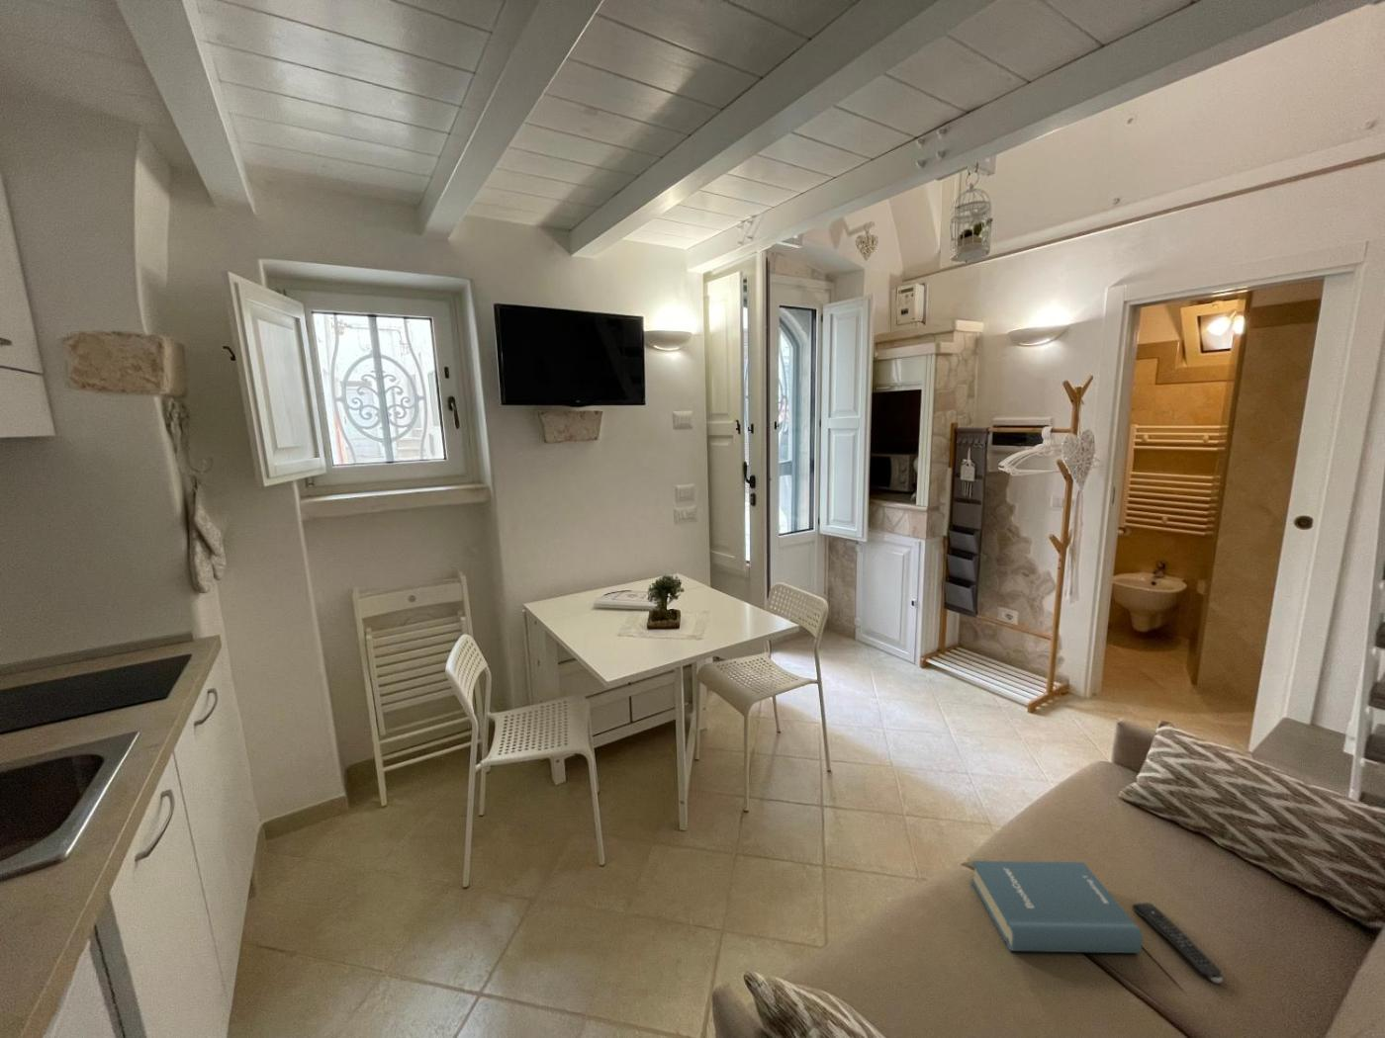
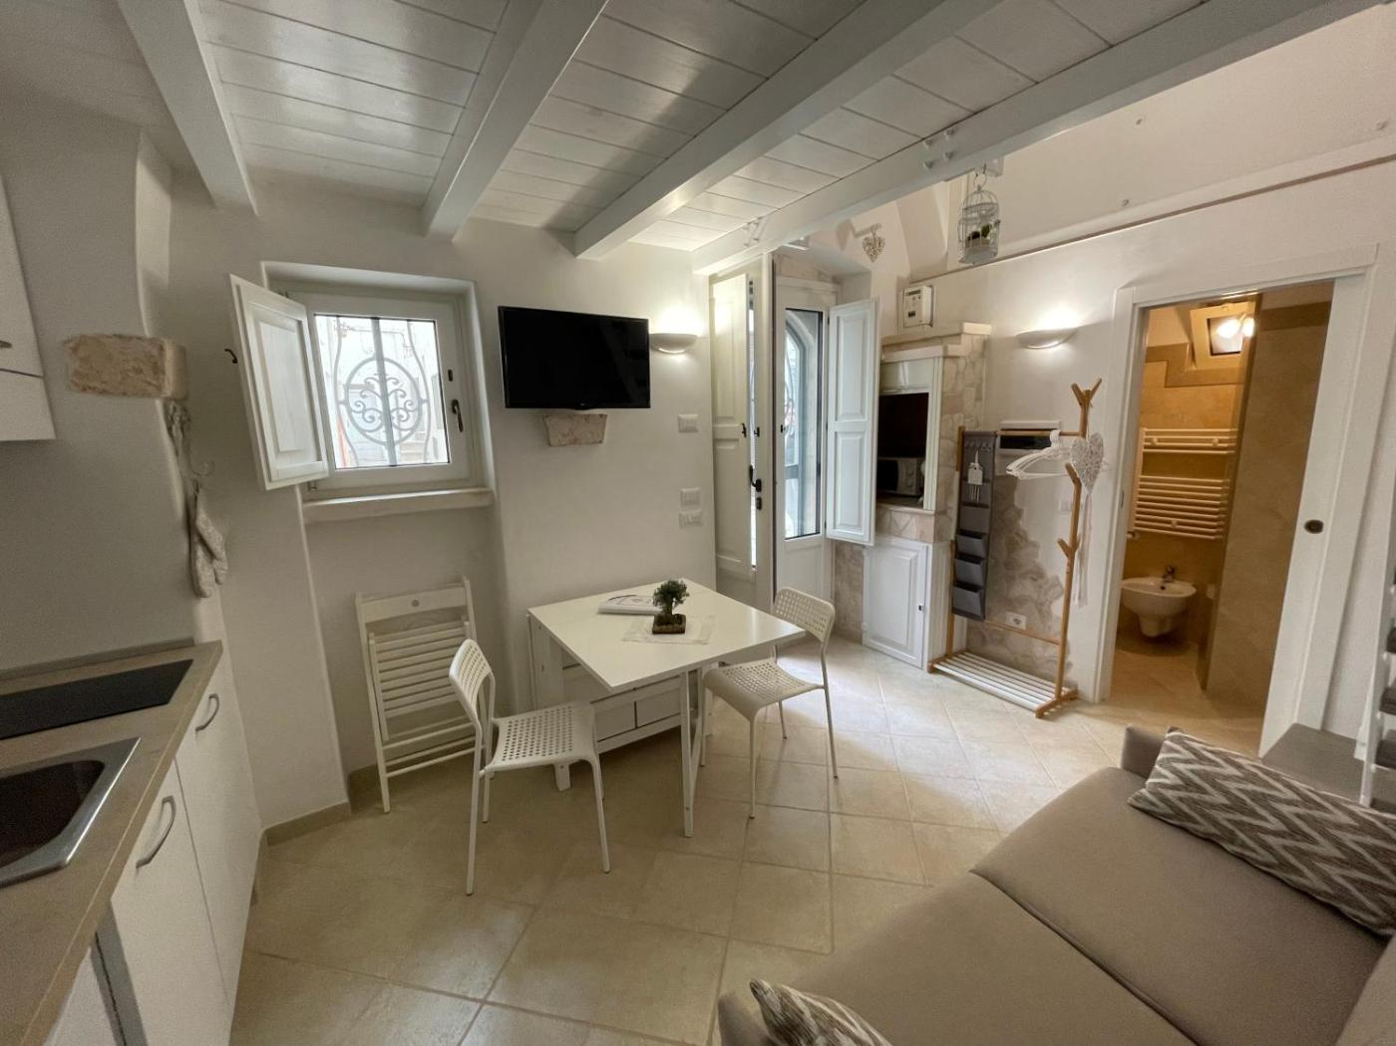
- hardback book [971,860,1144,954]
- remote control [1132,902,1224,985]
